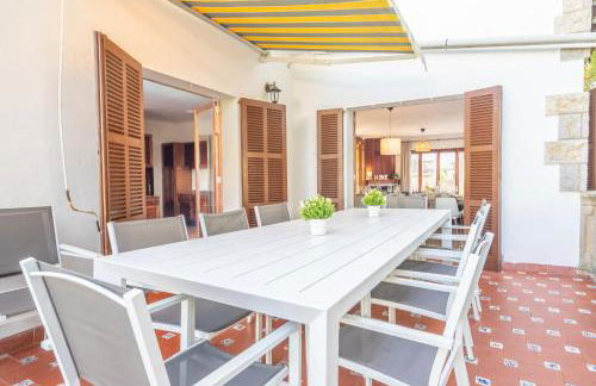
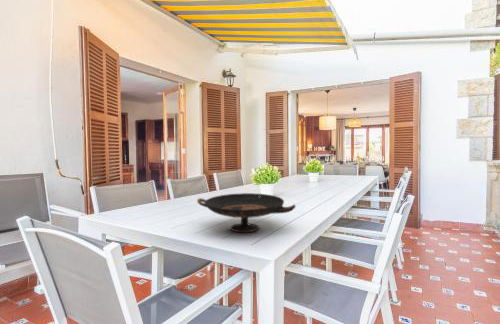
+ decorative bowl [196,192,296,233]
